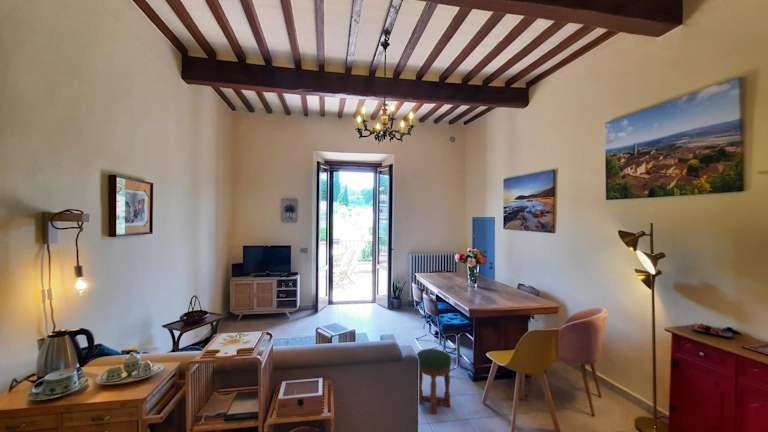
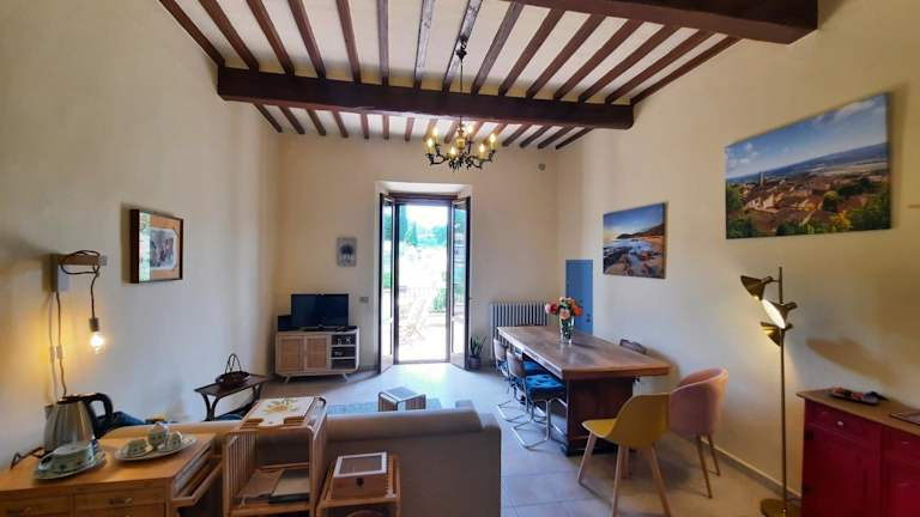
- stool [416,348,452,415]
